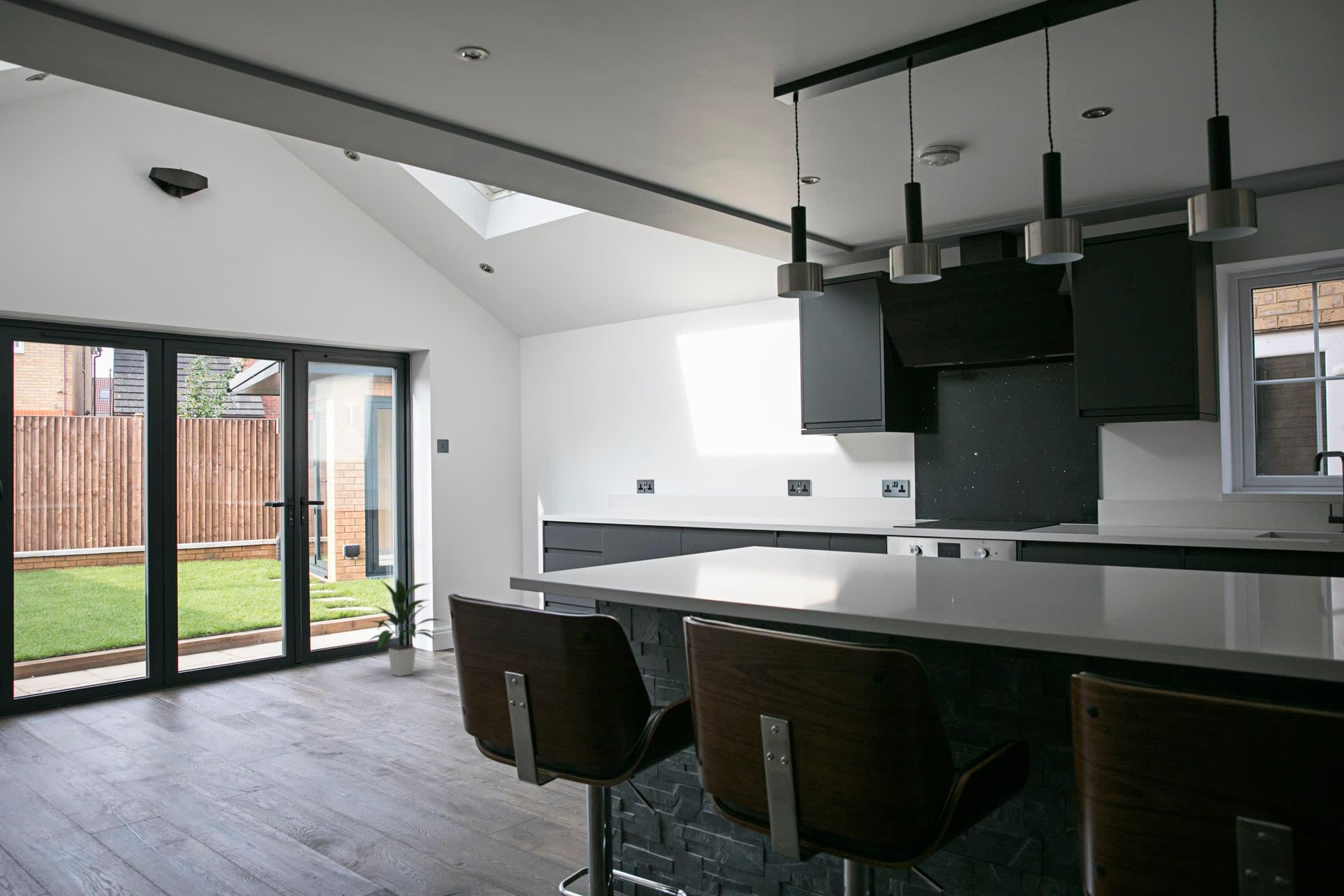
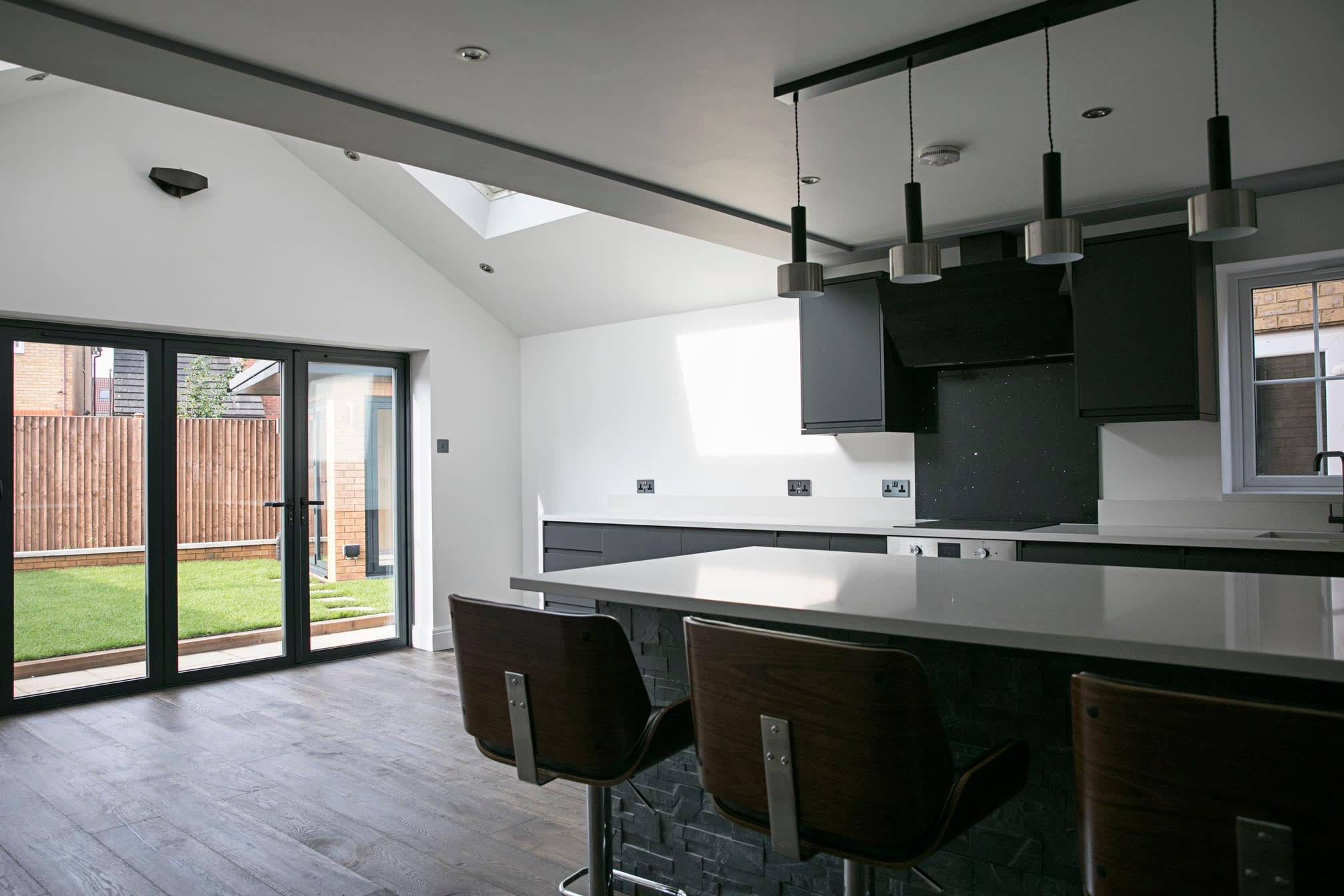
- indoor plant [366,577,446,677]
